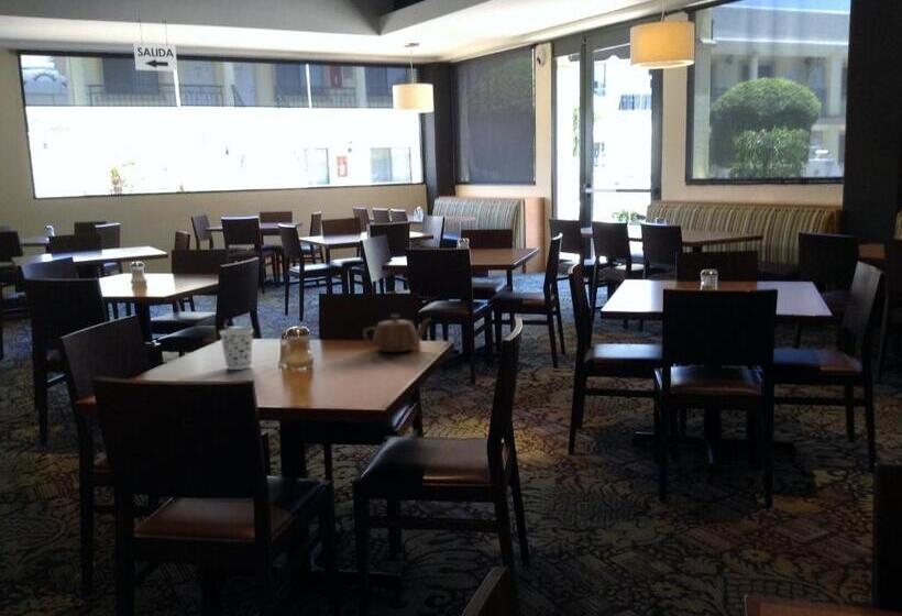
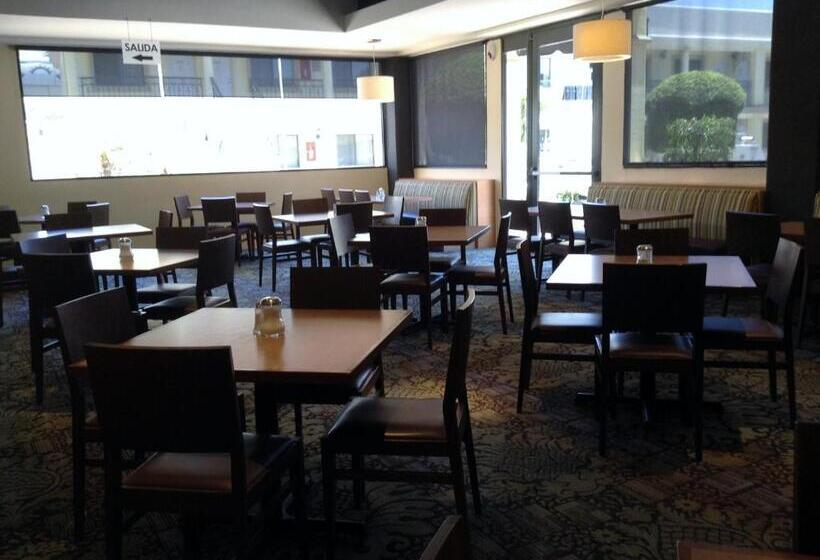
- cup [218,327,254,371]
- teapot [362,314,431,353]
